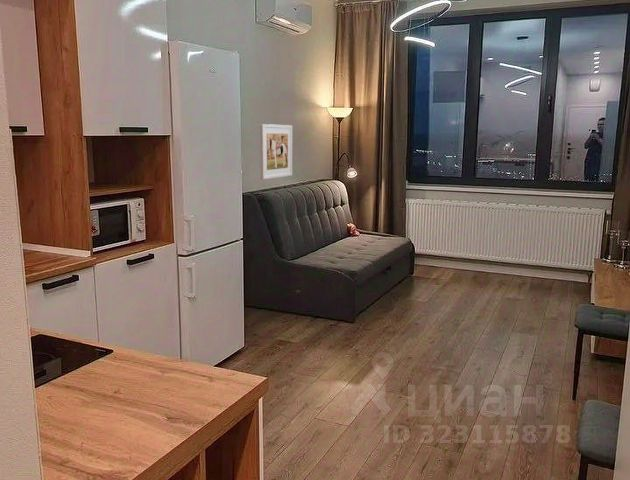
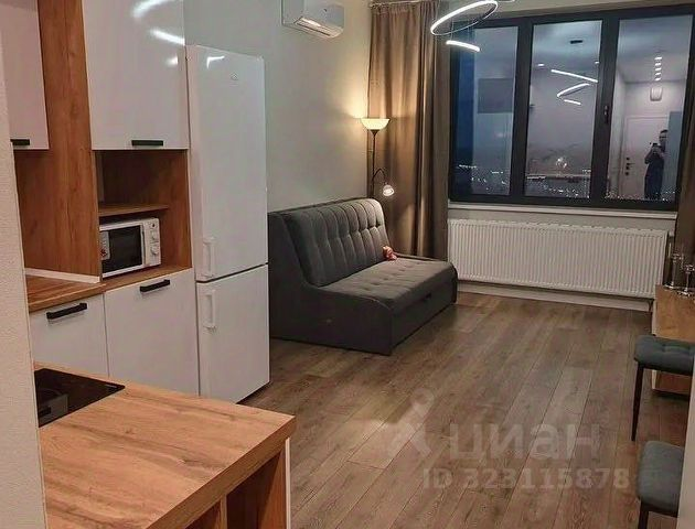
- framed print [259,123,293,180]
